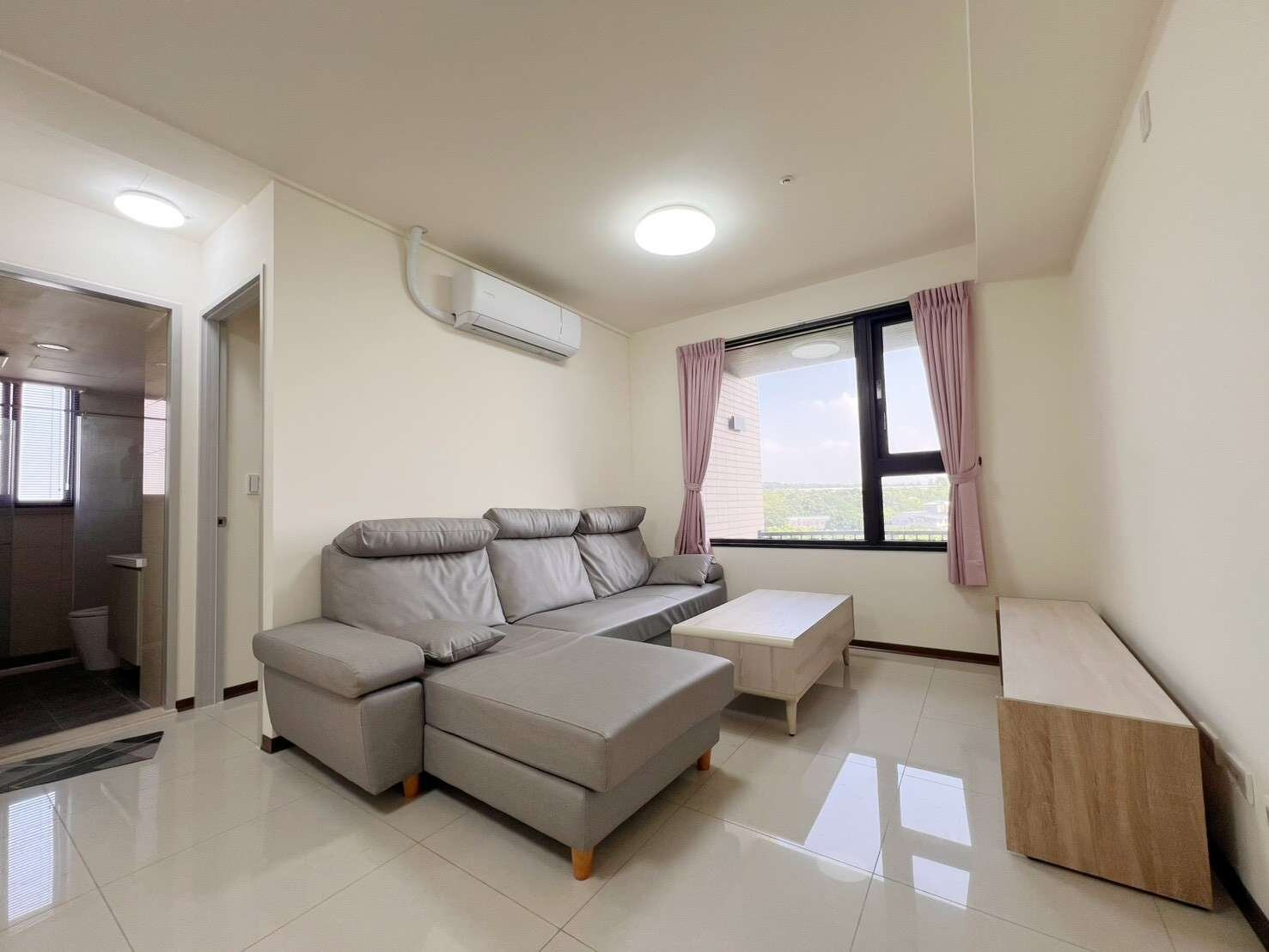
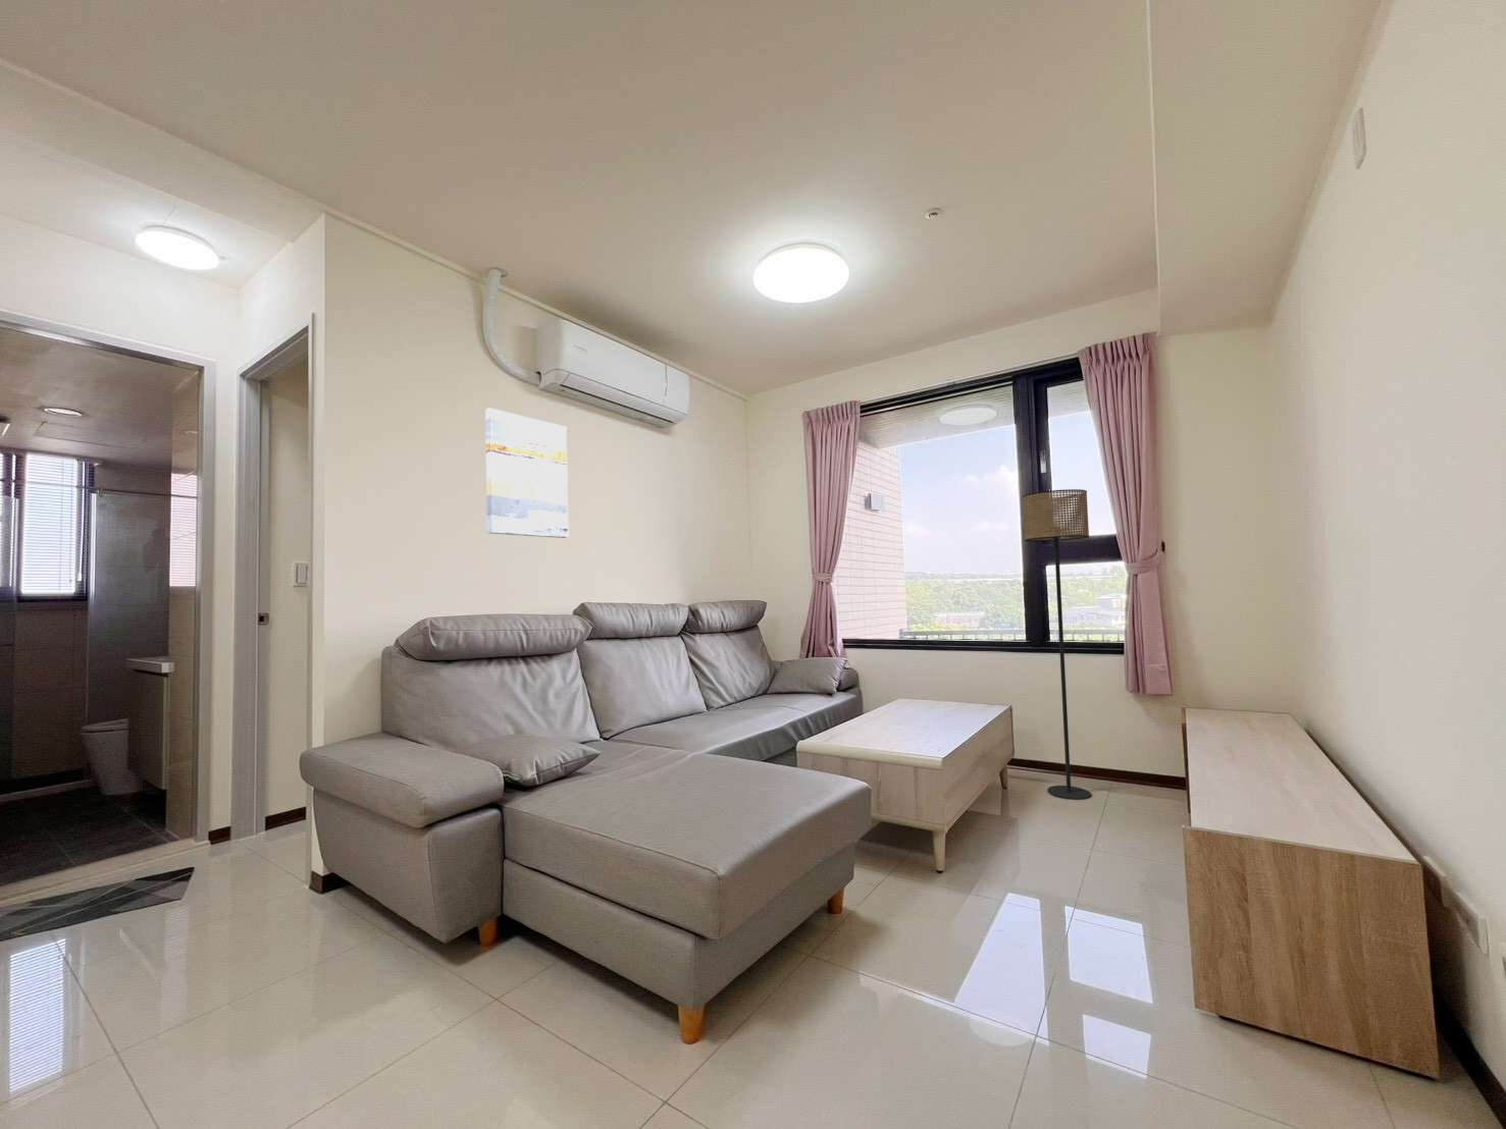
+ floor lamp [1022,489,1092,800]
+ wall art [484,407,570,540]
